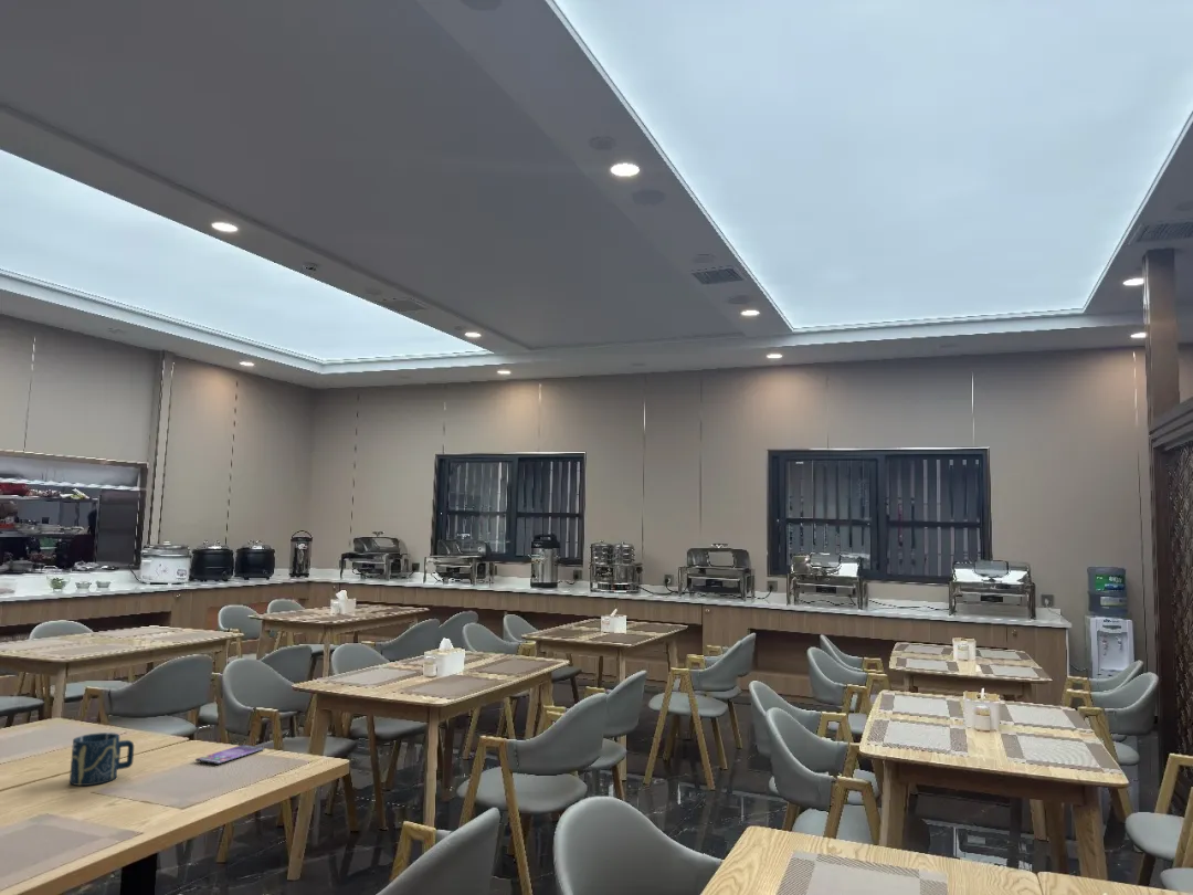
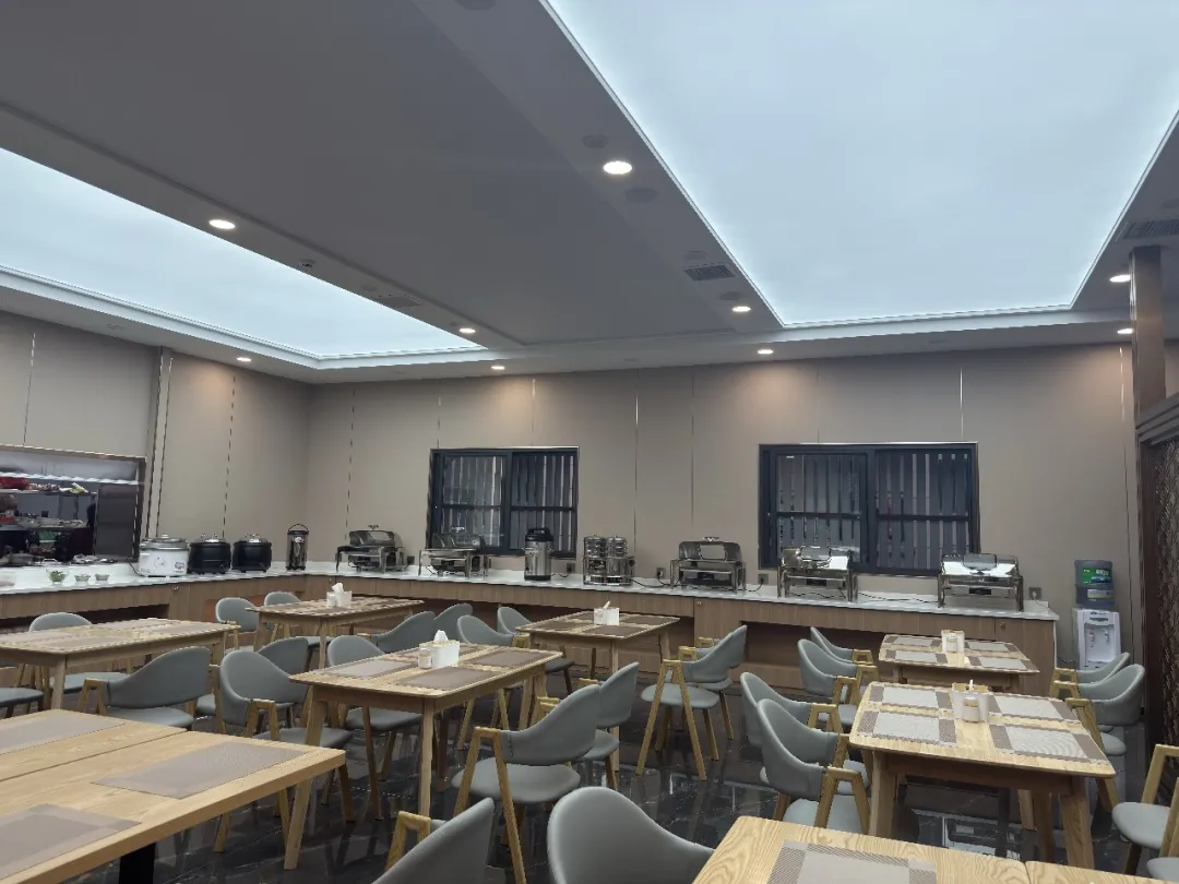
- smartphone [194,744,265,766]
- cup [68,731,135,787]
